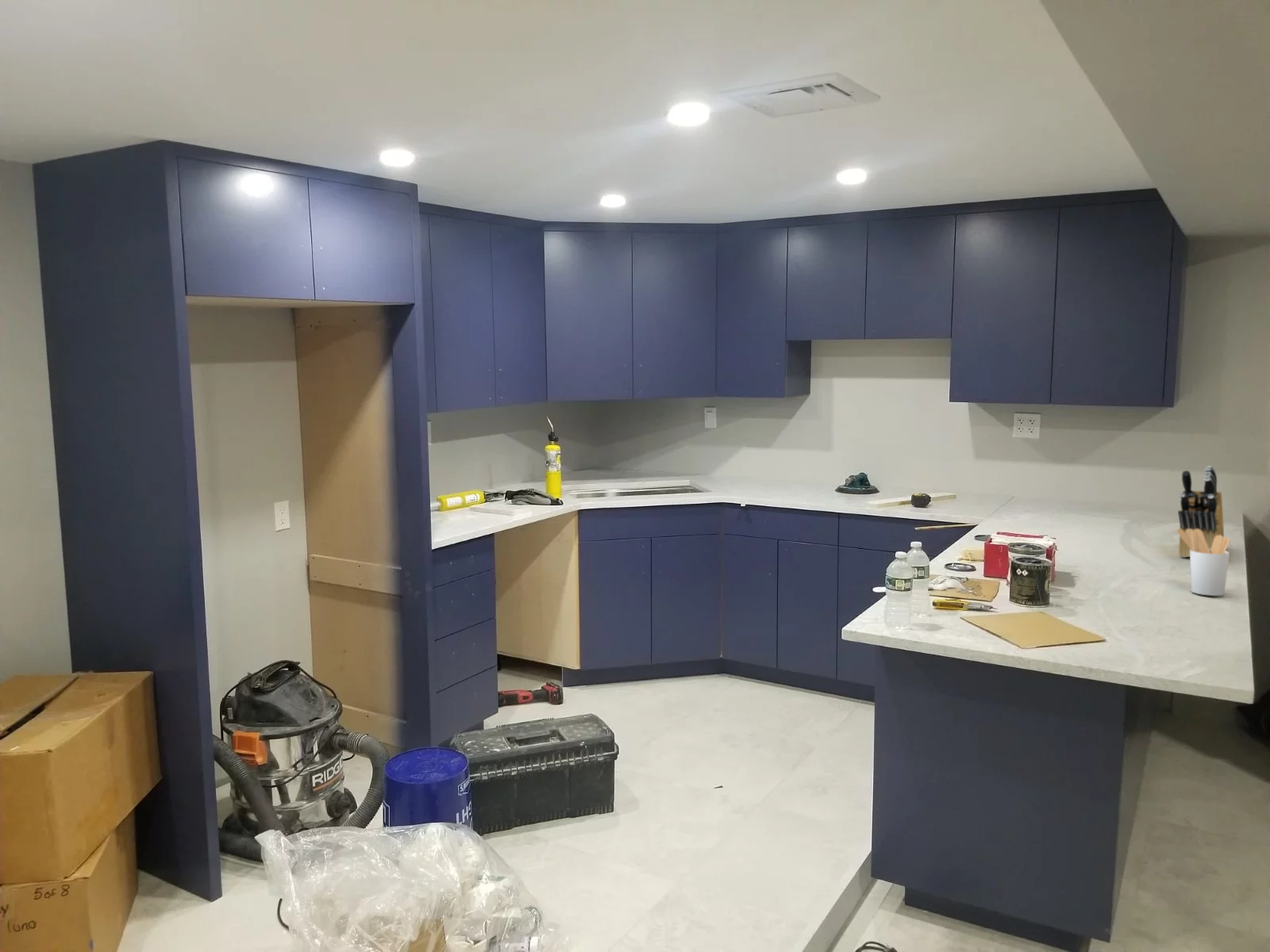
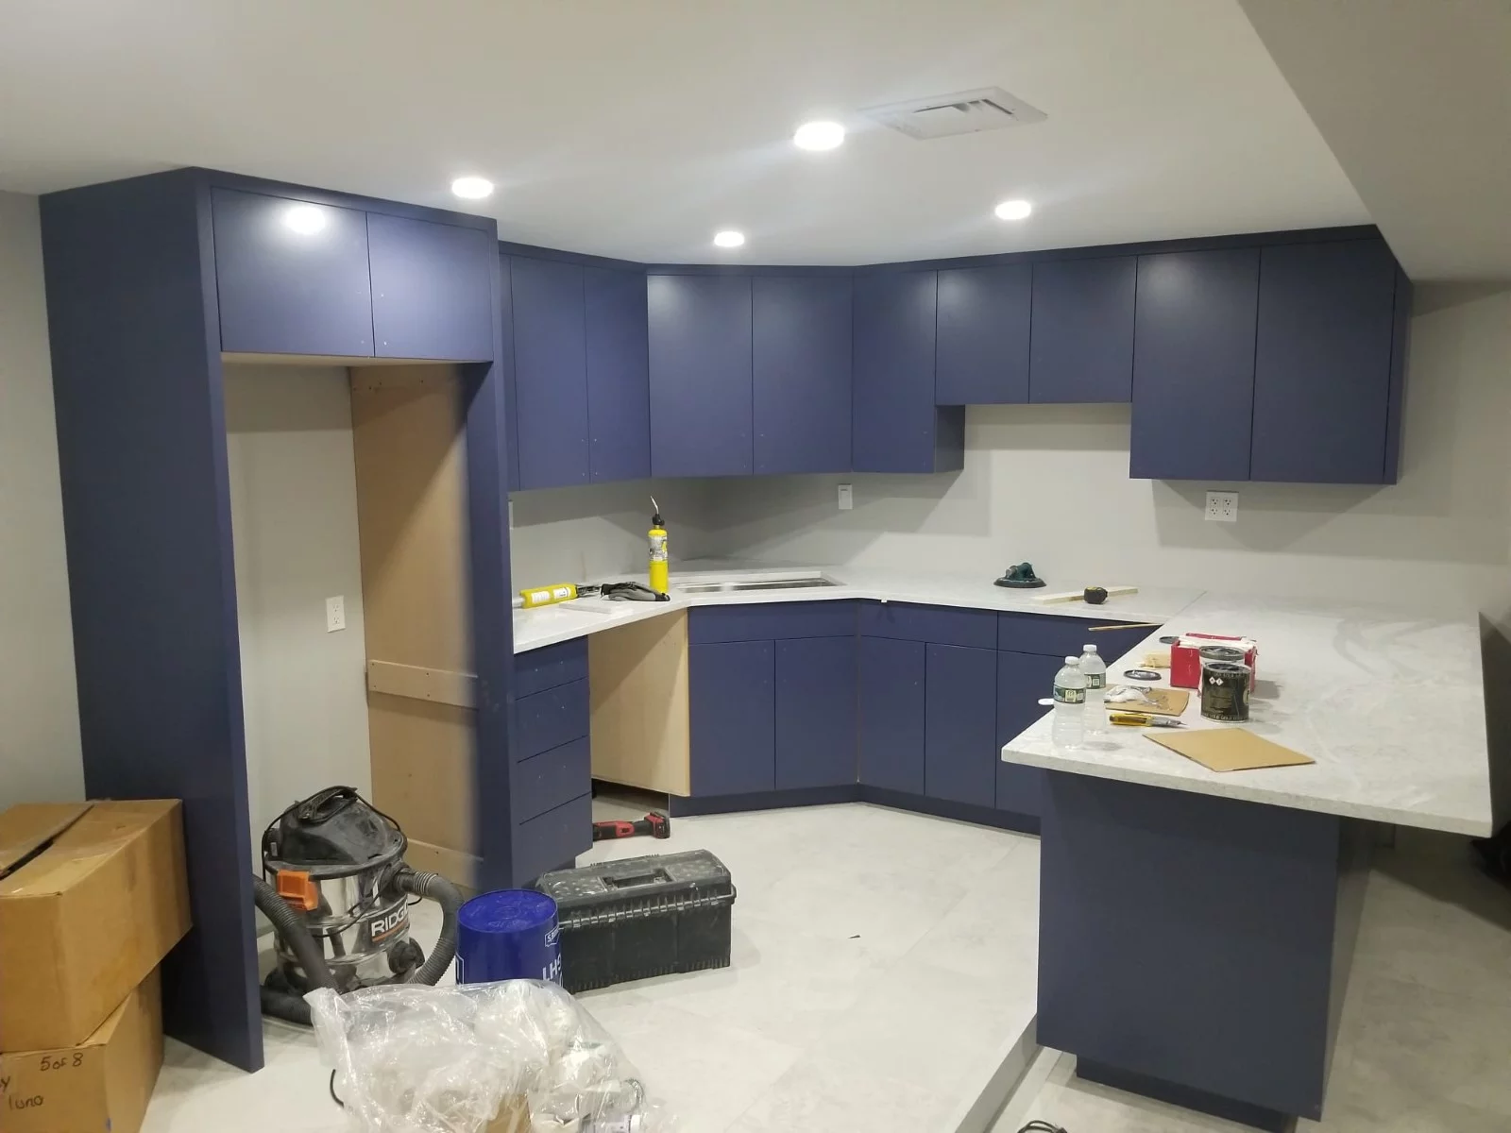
- utensil holder [1176,528,1231,597]
- knife block [1177,466,1225,559]
